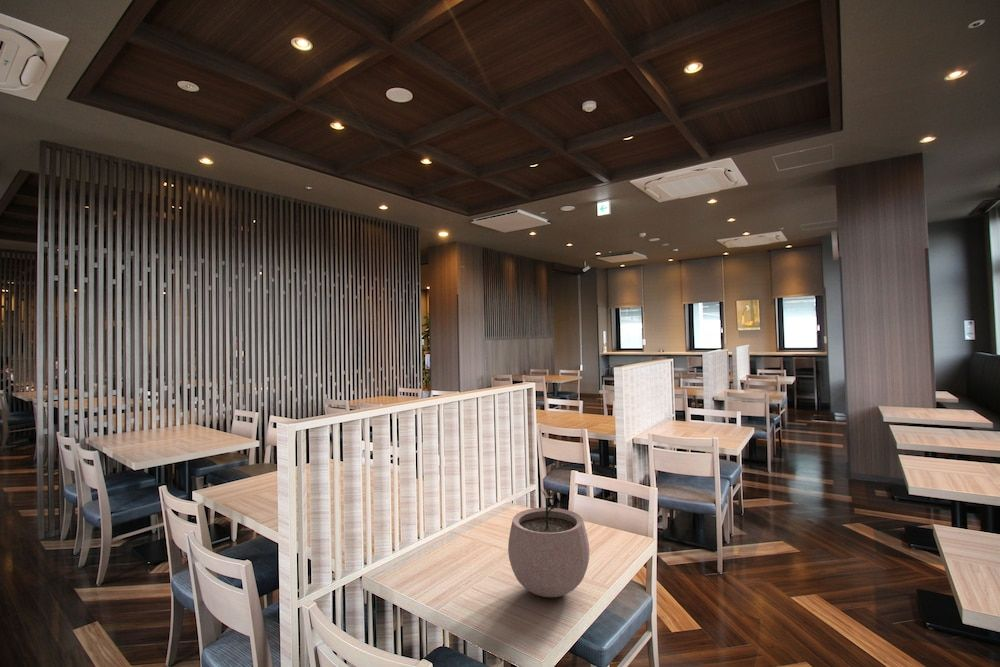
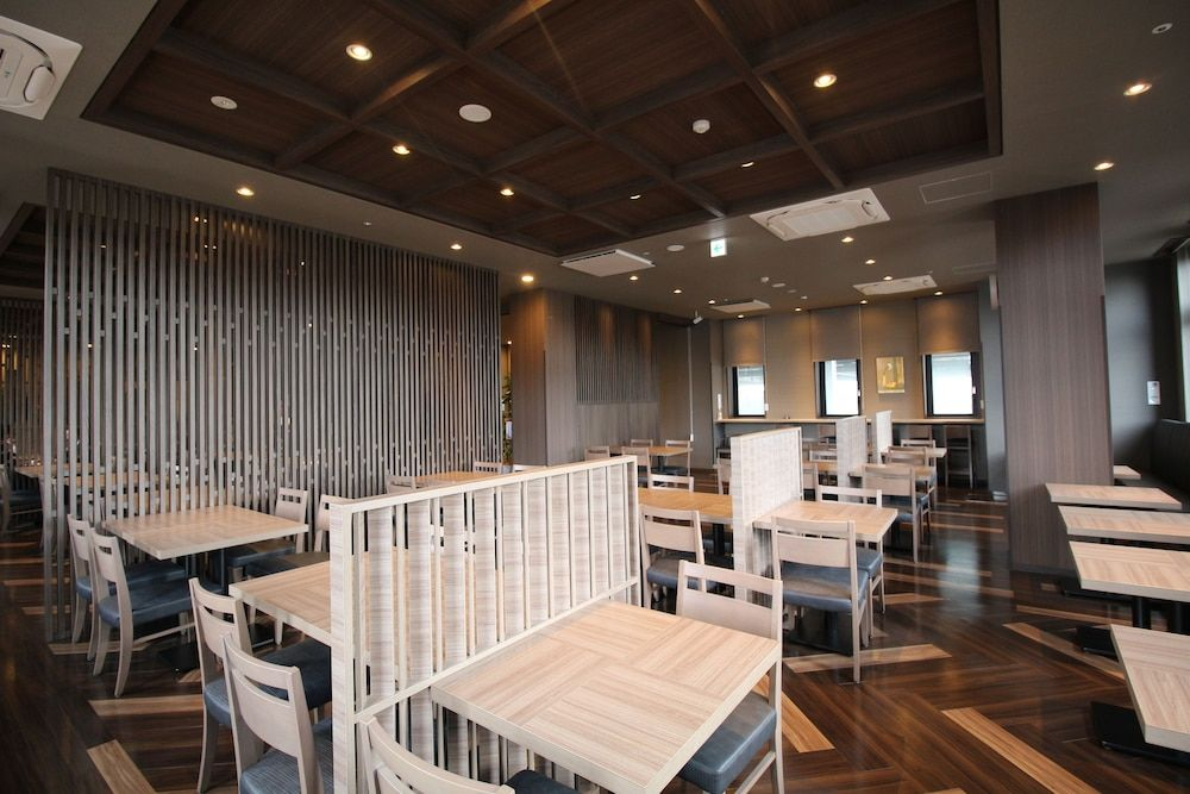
- plant pot [507,487,590,598]
